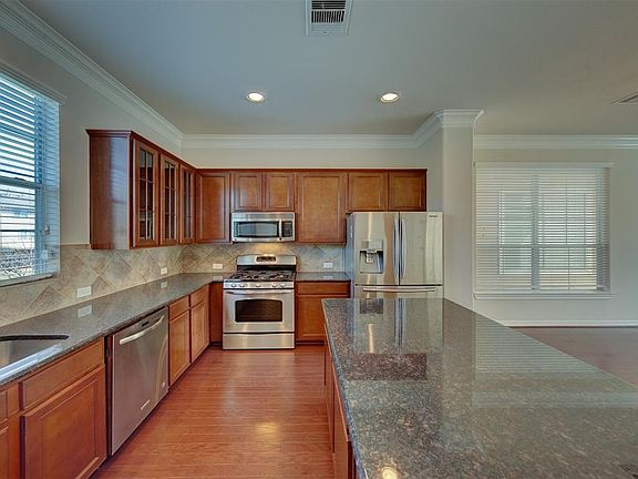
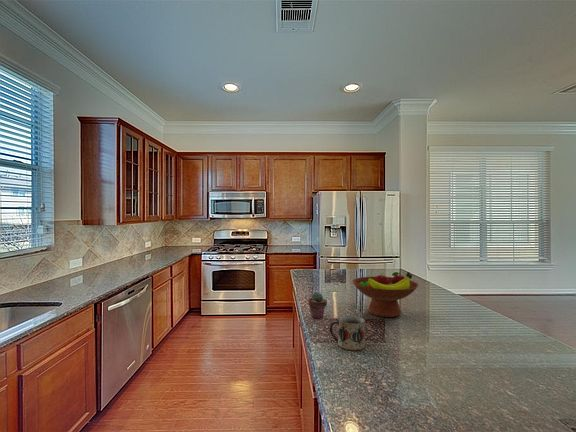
+ potted succulent [307,291,328,320]
+ fruit bowl [351,271,420,318]
+ mug [329,314,366,352]
